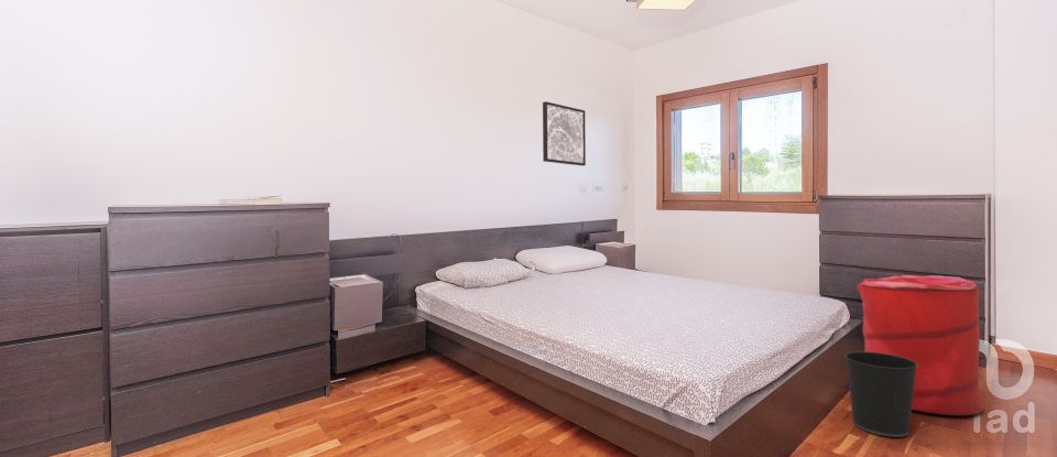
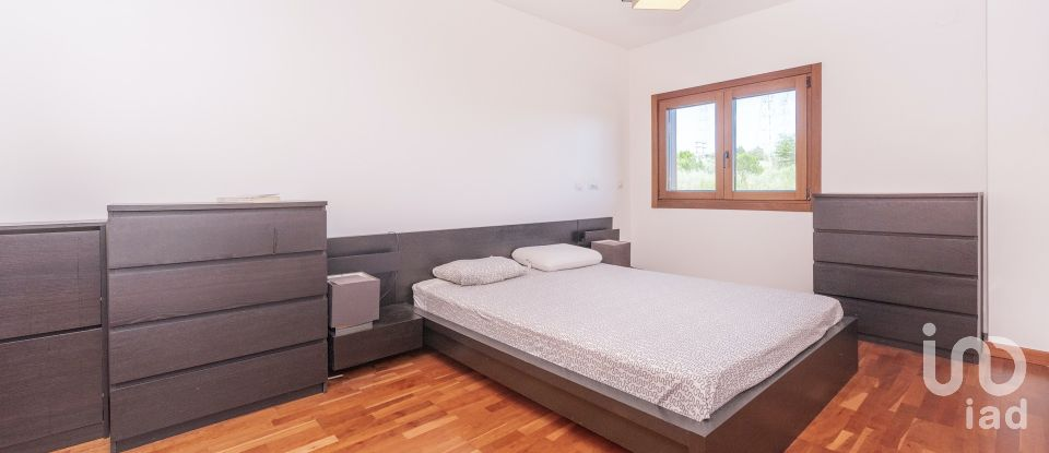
- wall art [542,100,587,167]
- wastebasket [843,350,918,438]
- laundry hamper [856,274,984,416]
